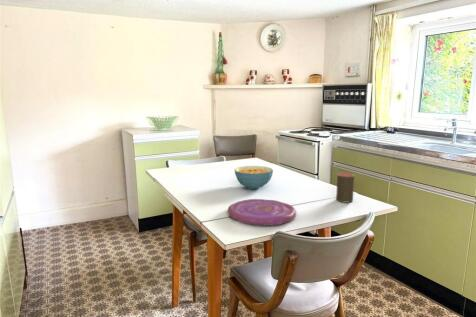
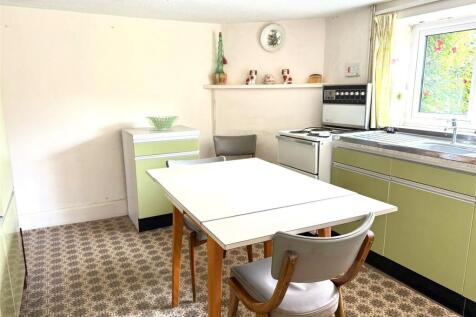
- cereal bowl [234,165,274,190]
- plate [227,198,297,227]
- cup [335,172,355,203]
